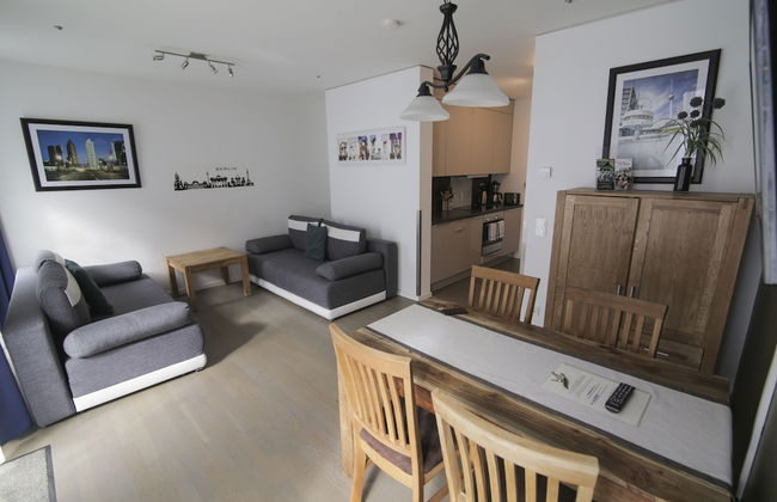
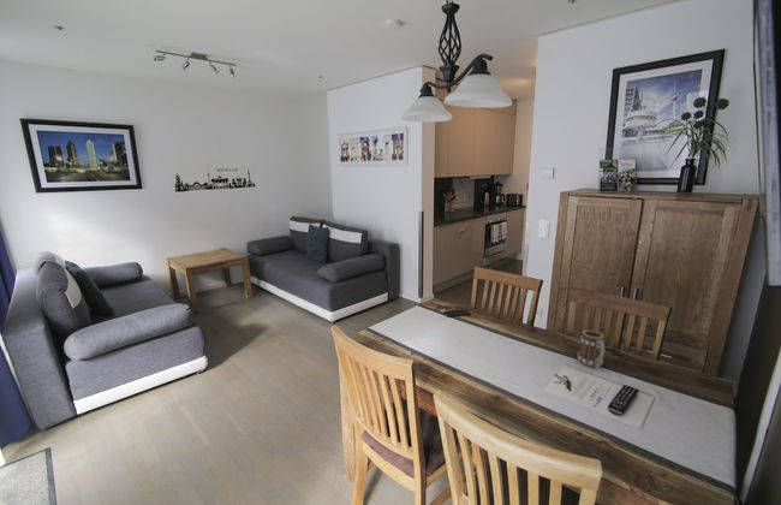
+ mug [577,329,606,369]
